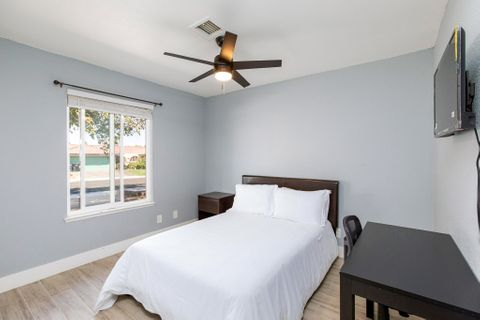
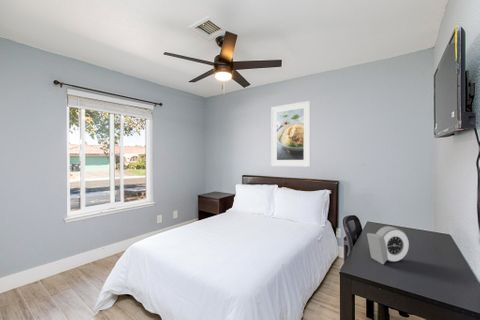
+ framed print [270,100,311,168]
+ alarm clock [366,225,410,265]
